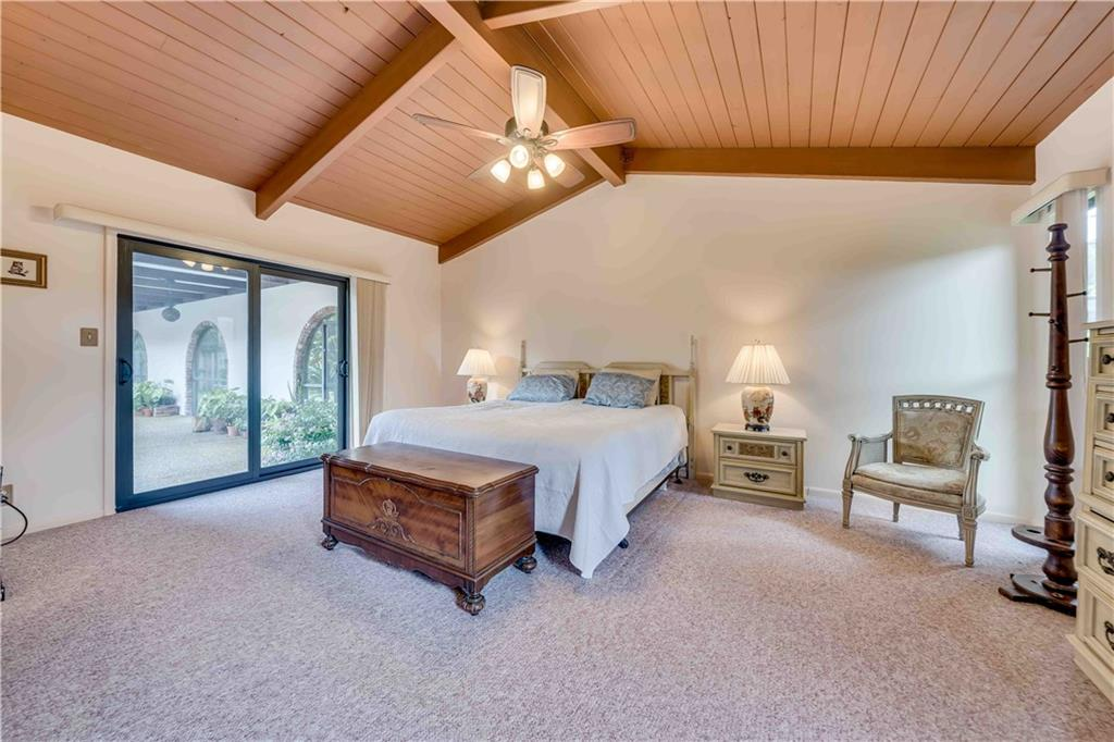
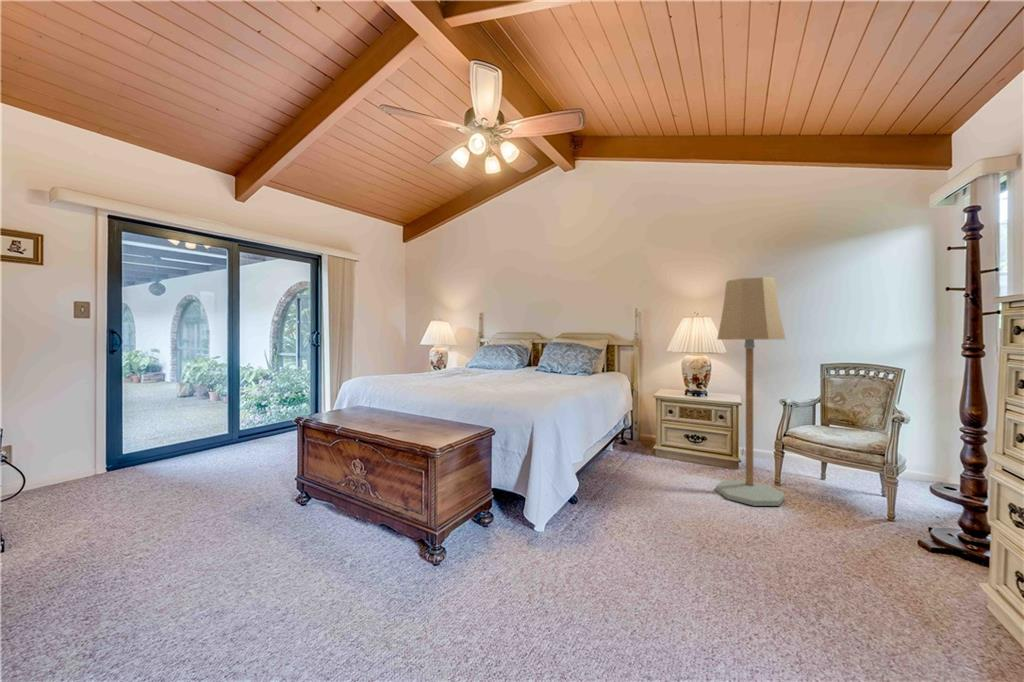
+ floor lamp [715,276,786,507]
